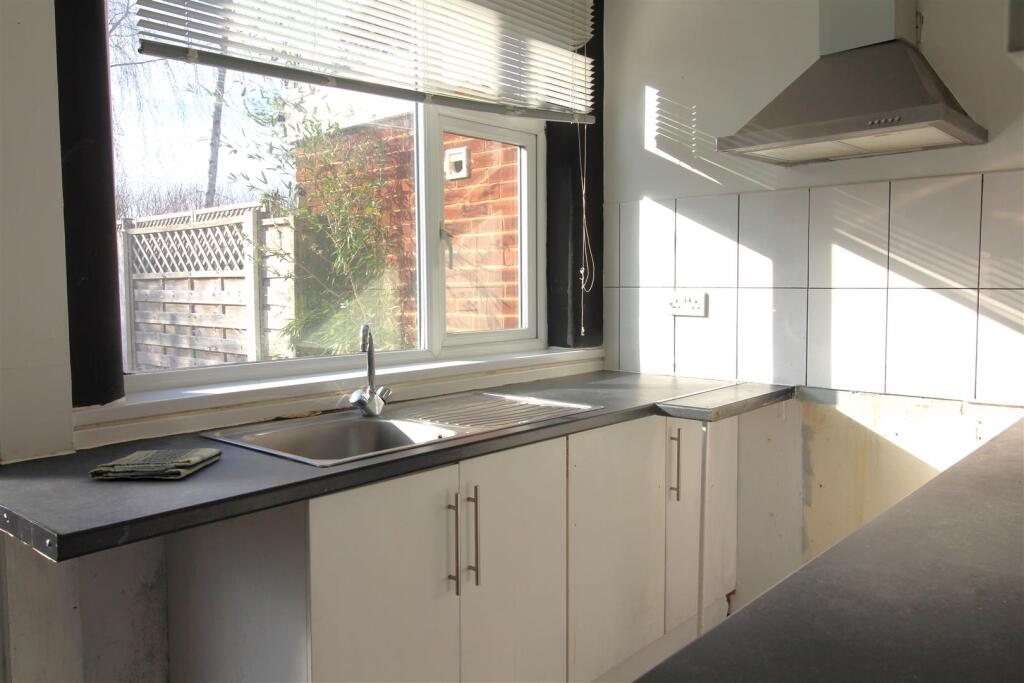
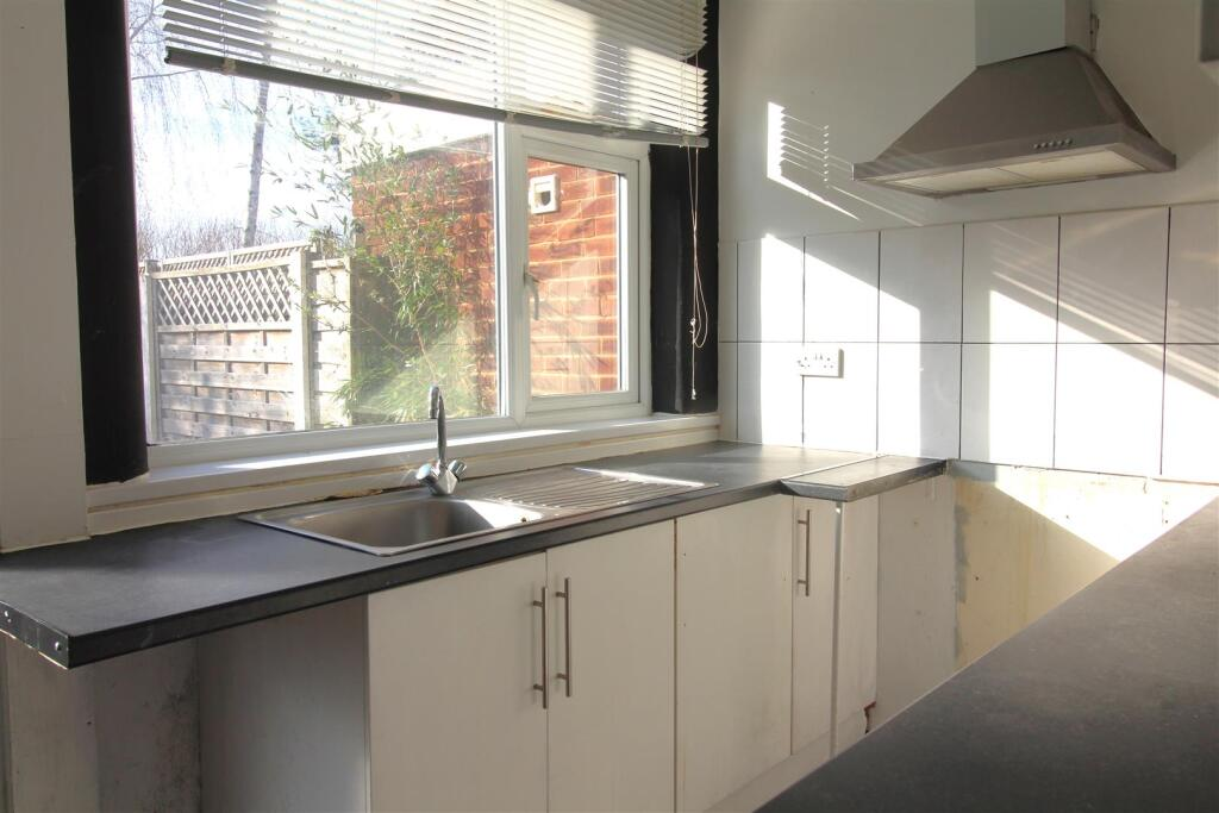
- dish towel [88,447,224,480]
